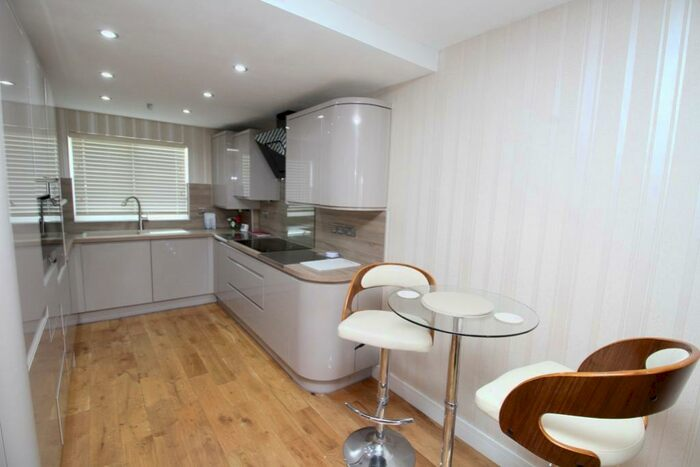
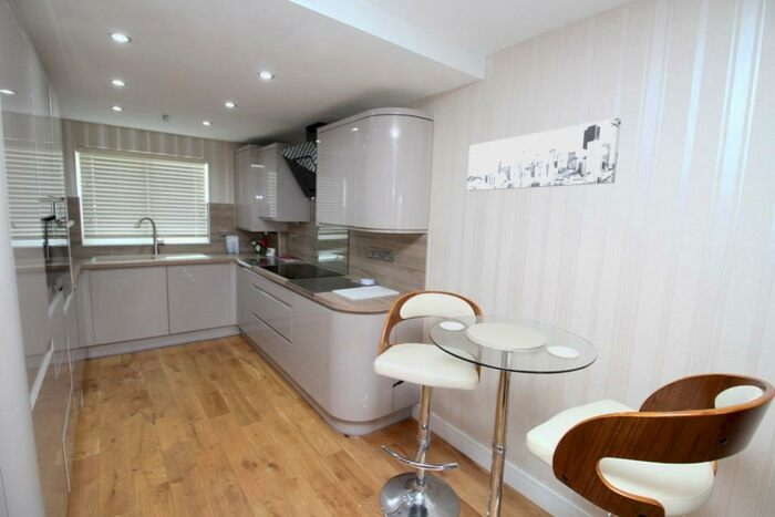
+ wall art [466,117,622,192]
